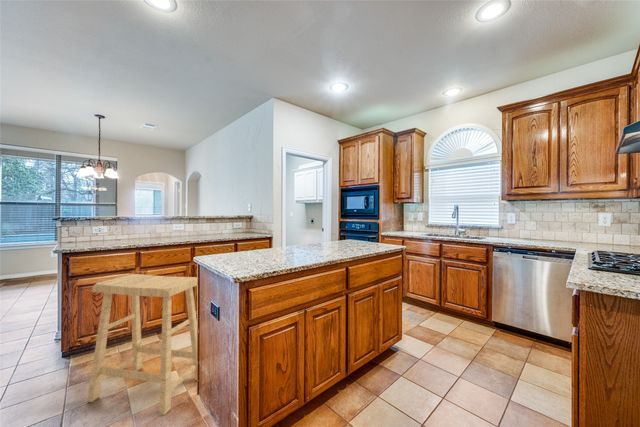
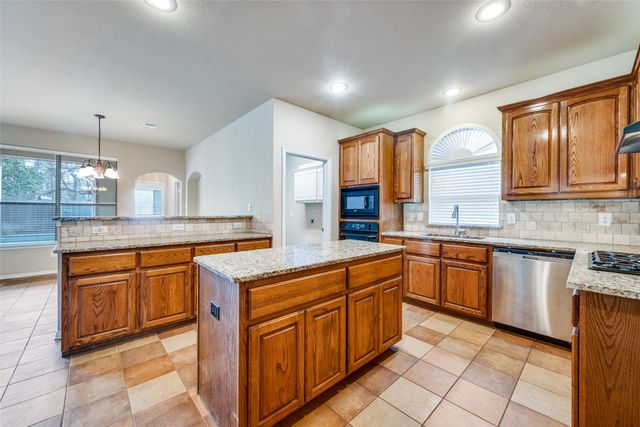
- stool [86,273,198,416]
